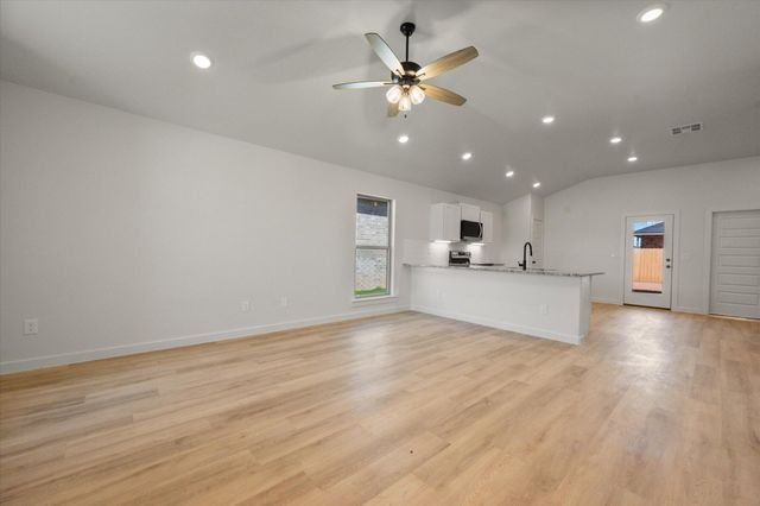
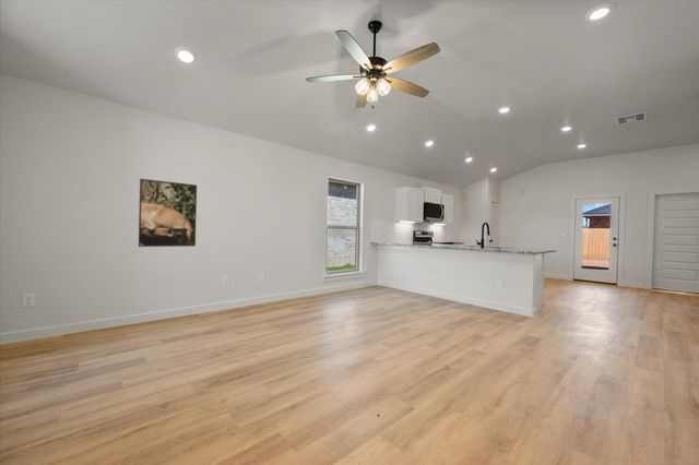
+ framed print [138,178,198,248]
